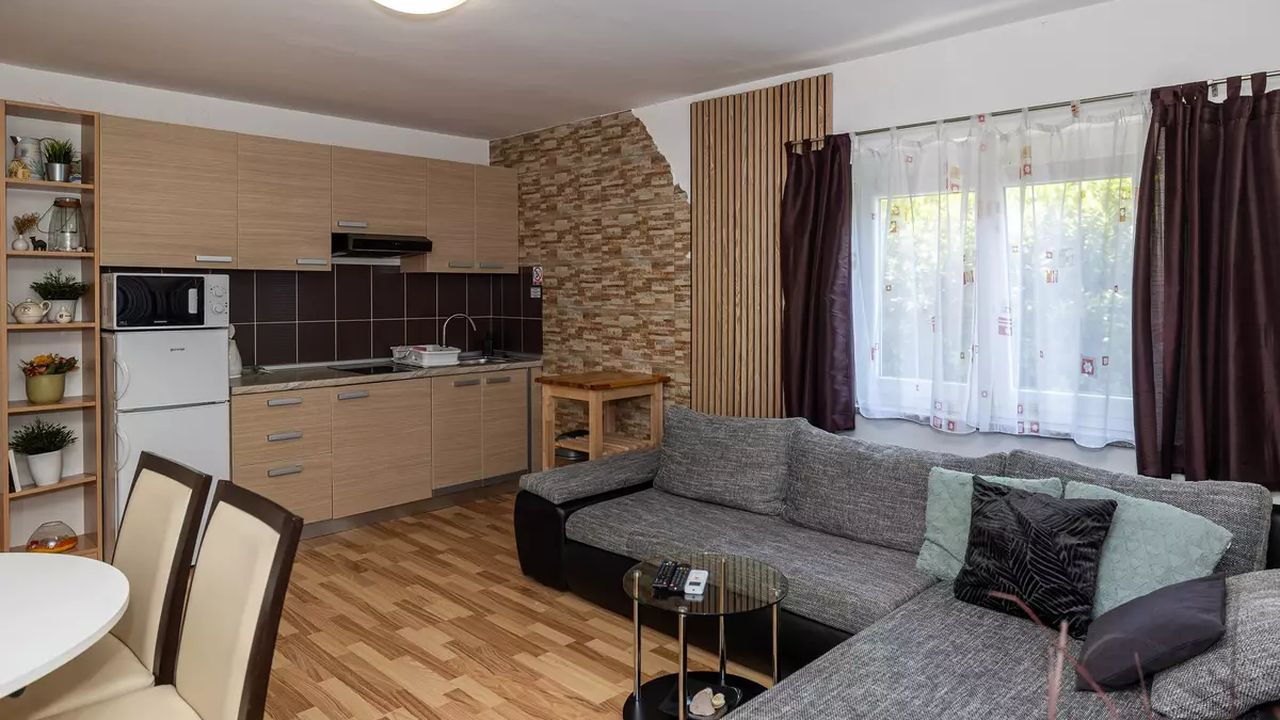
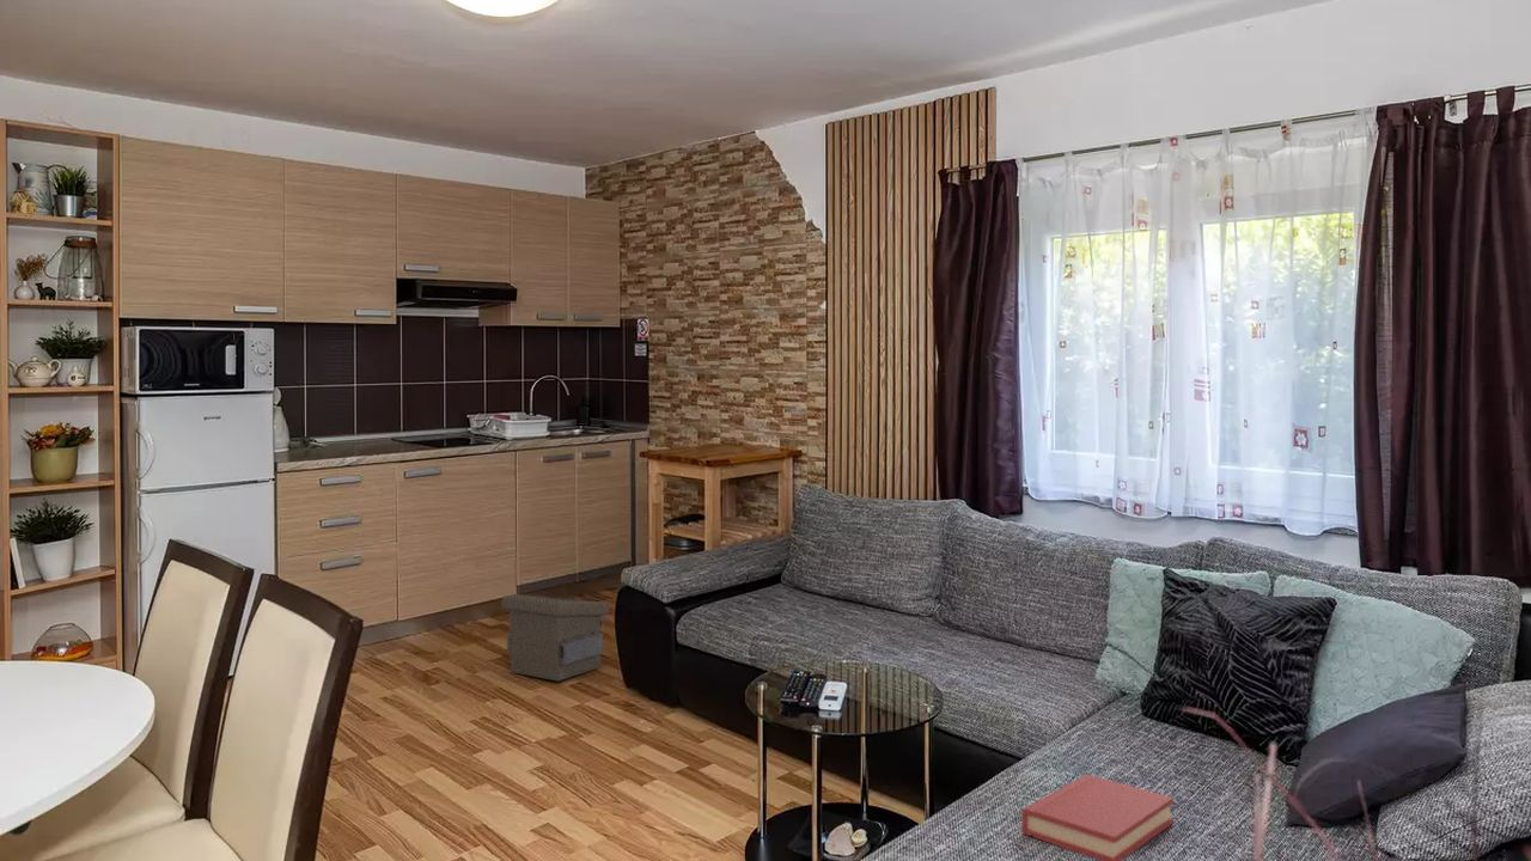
+ storage basket [501,593,610,682]
+ hardback book [1020,773,1175,861]
